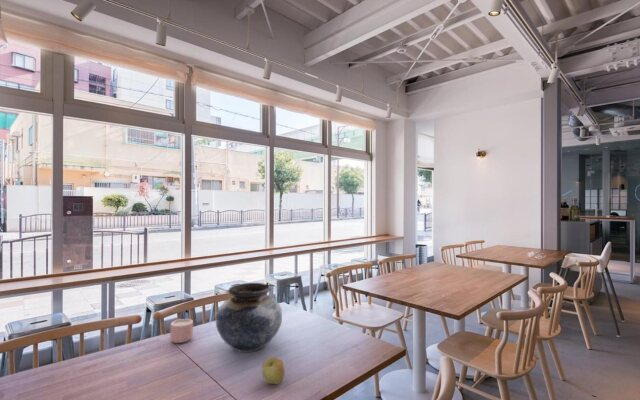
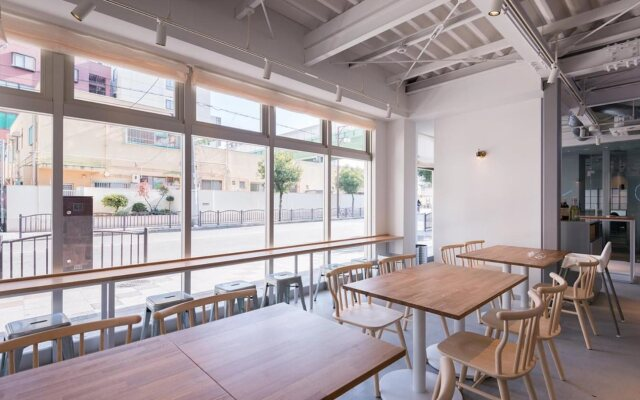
- vase [215,282,283,353]
- mug [169,318,194,344]
- apple [261,356,286,385]
